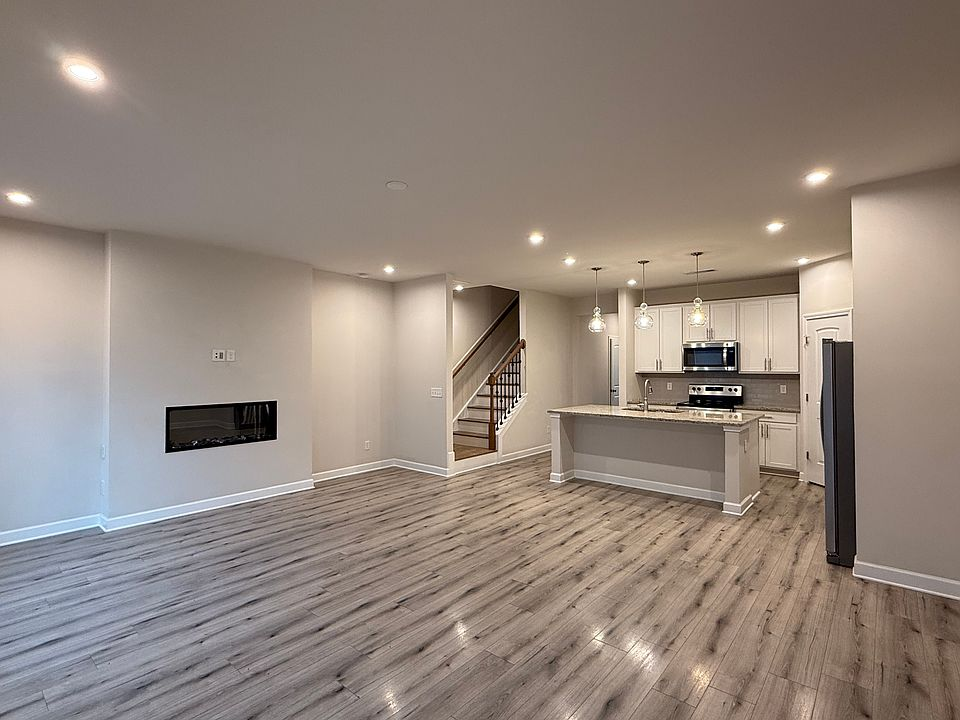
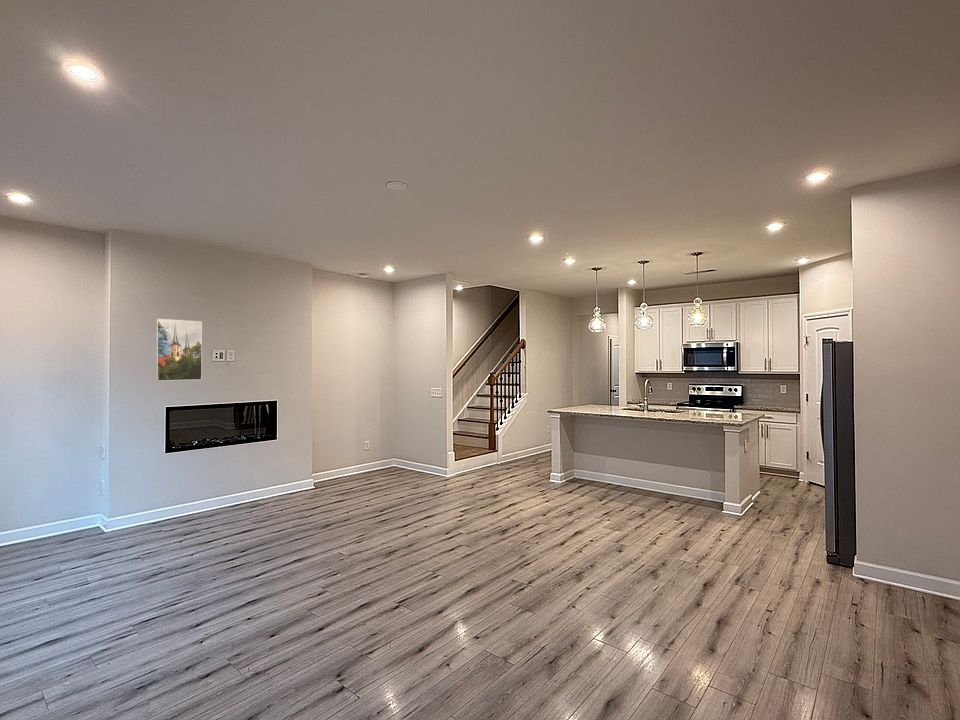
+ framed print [155,318,203,382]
